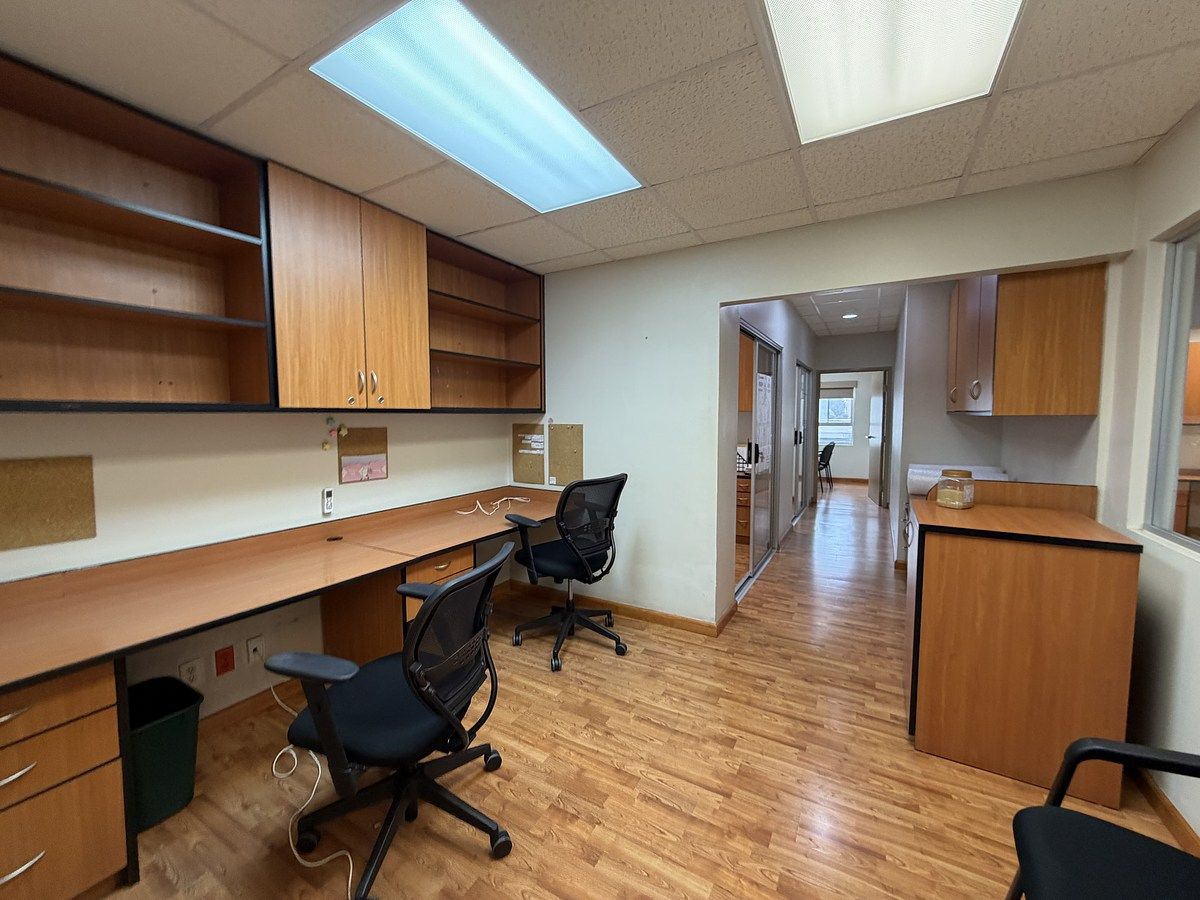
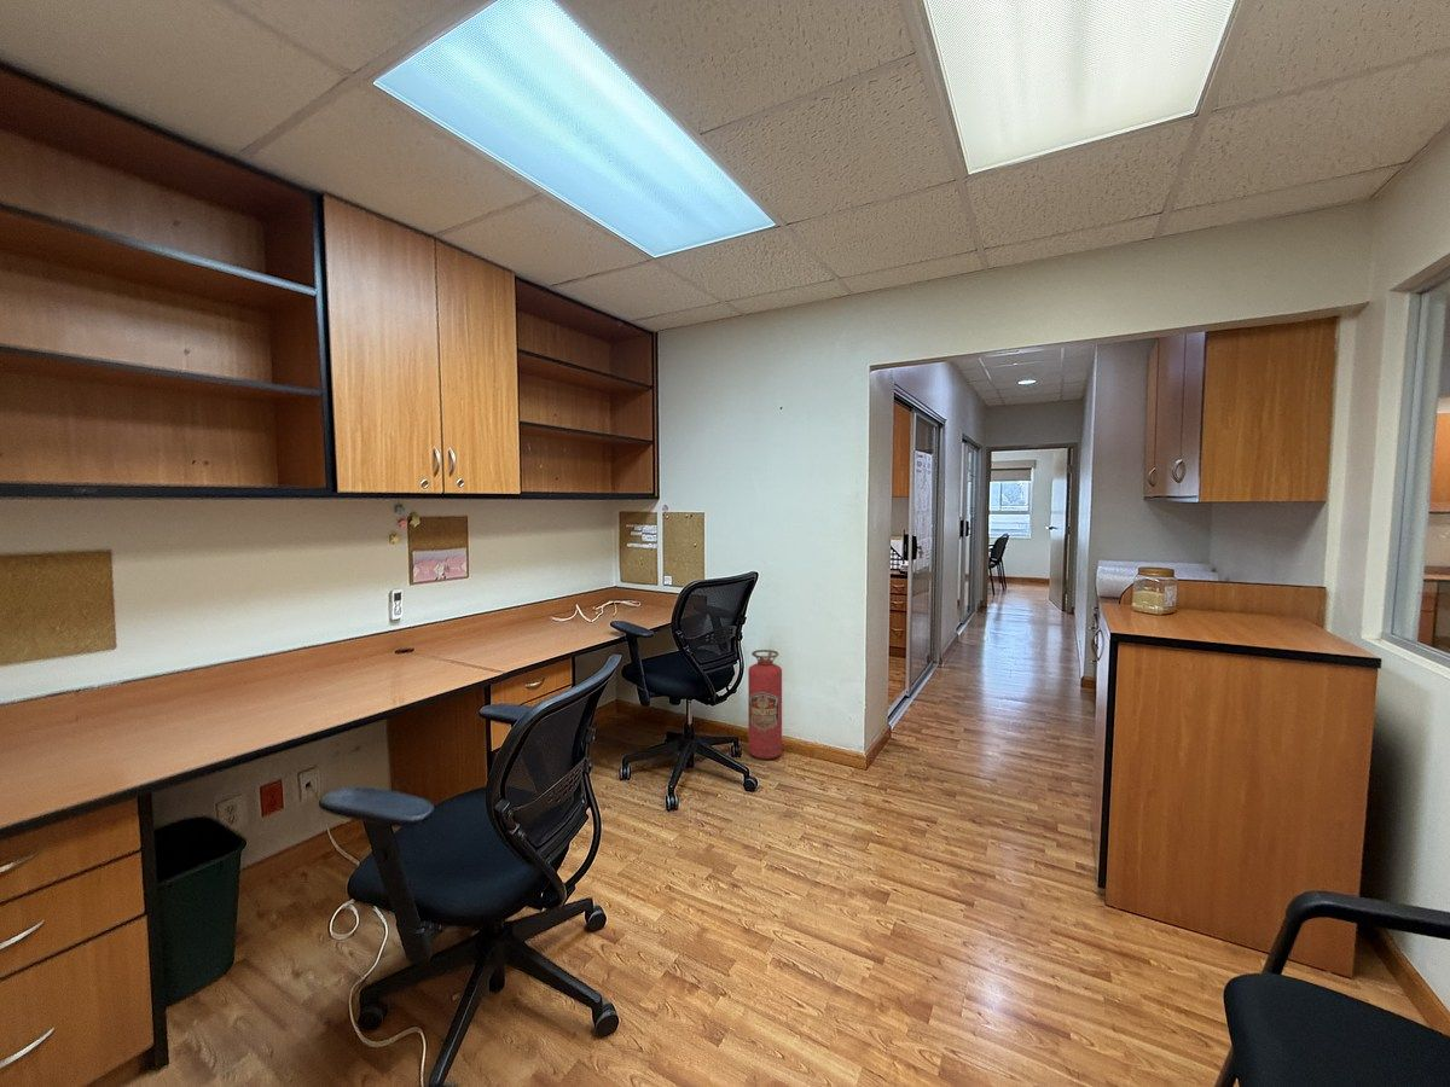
+ fire extinguisher [747,649,783,761]
